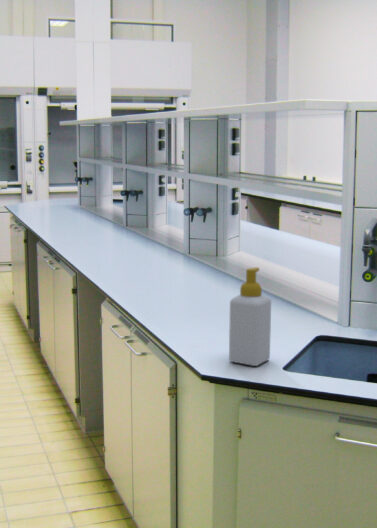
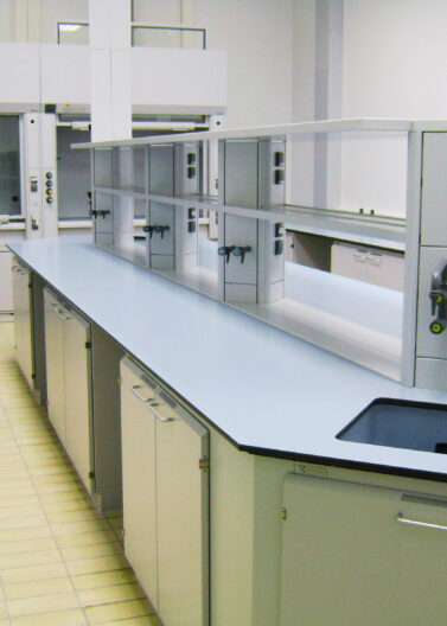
- soap bottle [228,266,272,367]
